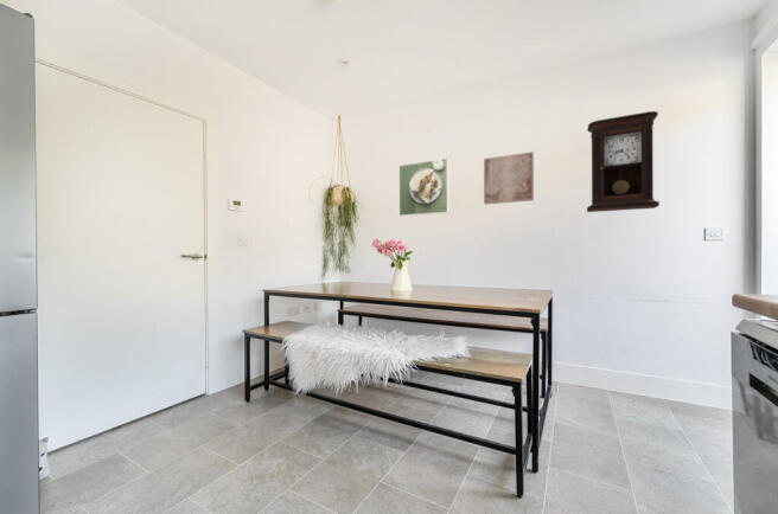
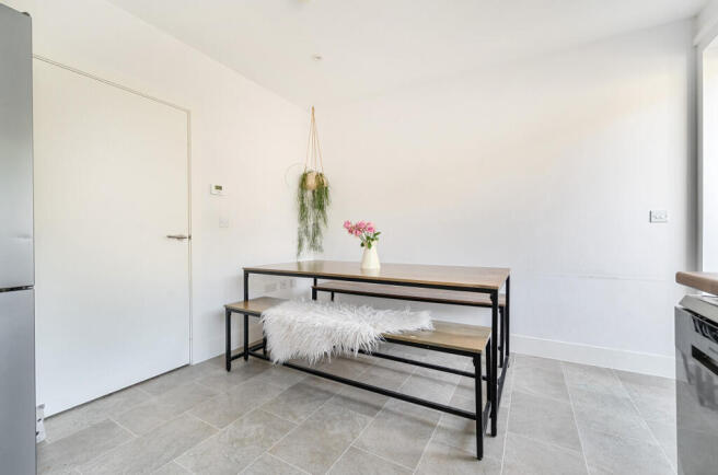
- pendulum clock [586,110,661,213]
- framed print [398,158,449,217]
- wall art [483,150,535,205]
